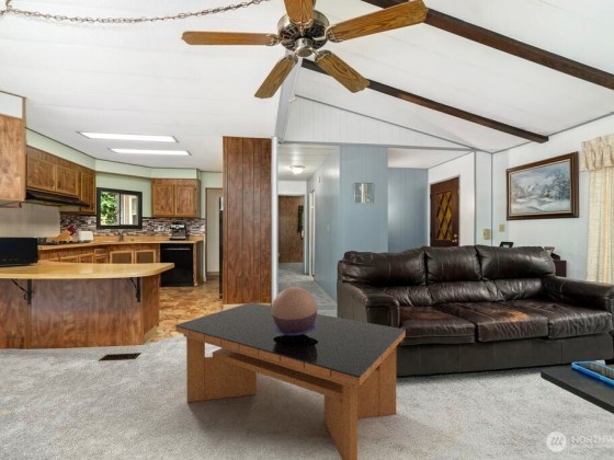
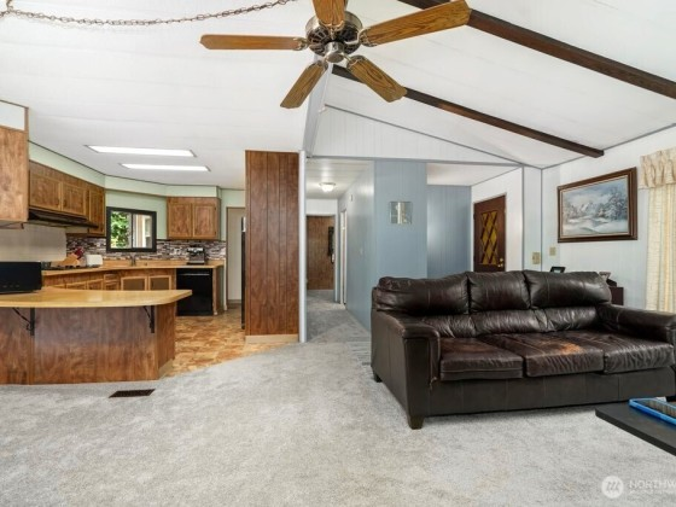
- coffee table [174,301,407,460]
- decorative bowl [271,286,318,335]
